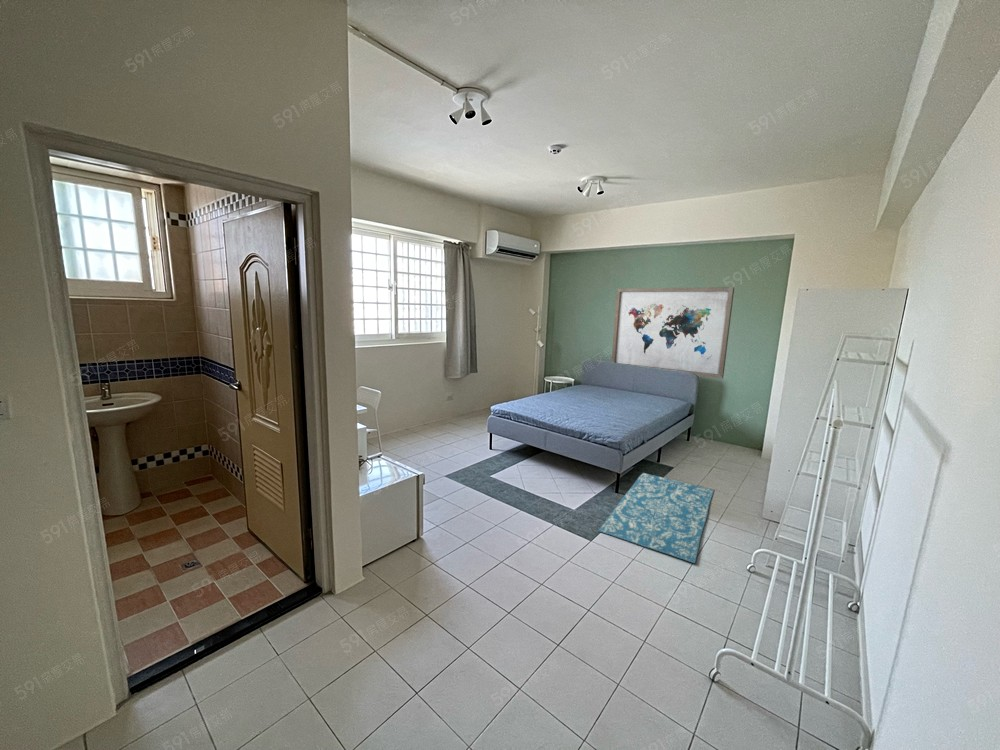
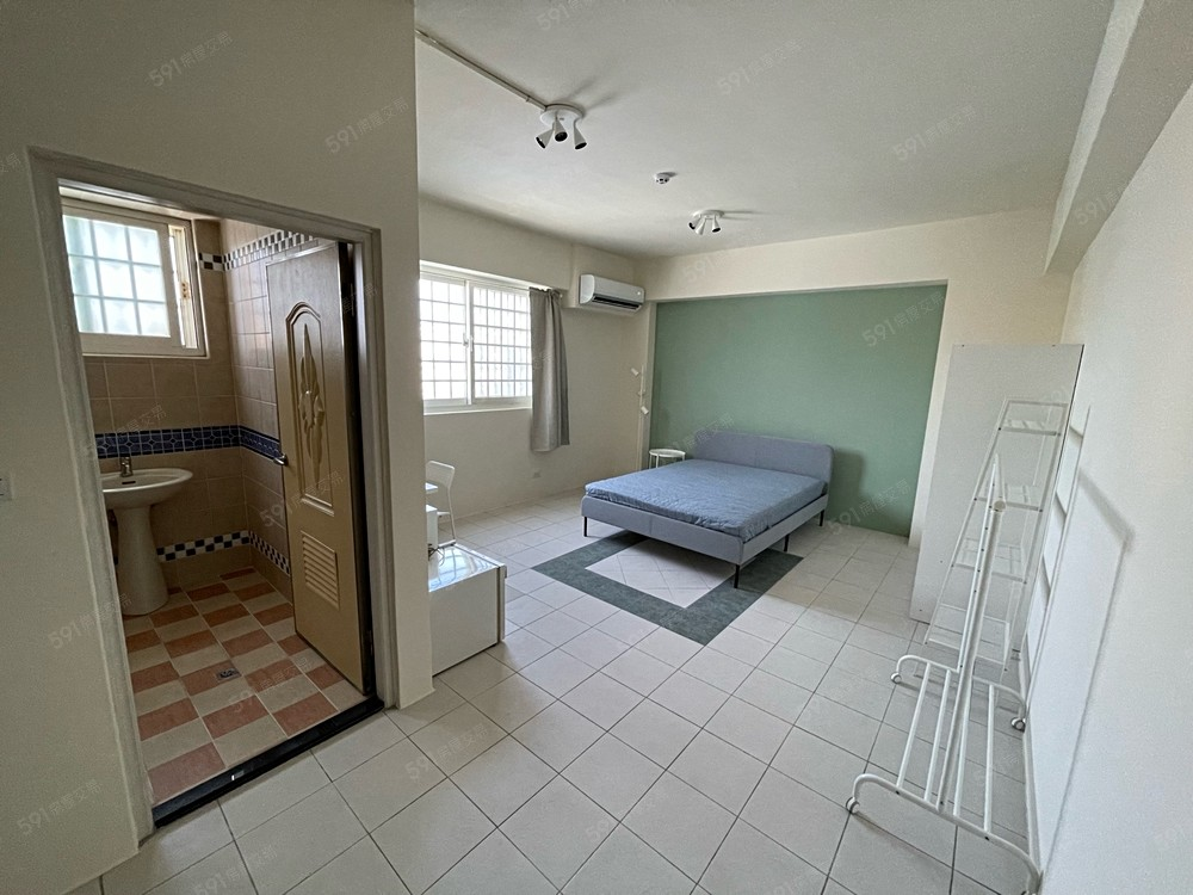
- rug [597,472,715,564]
- wall art [611,286,735,379]
